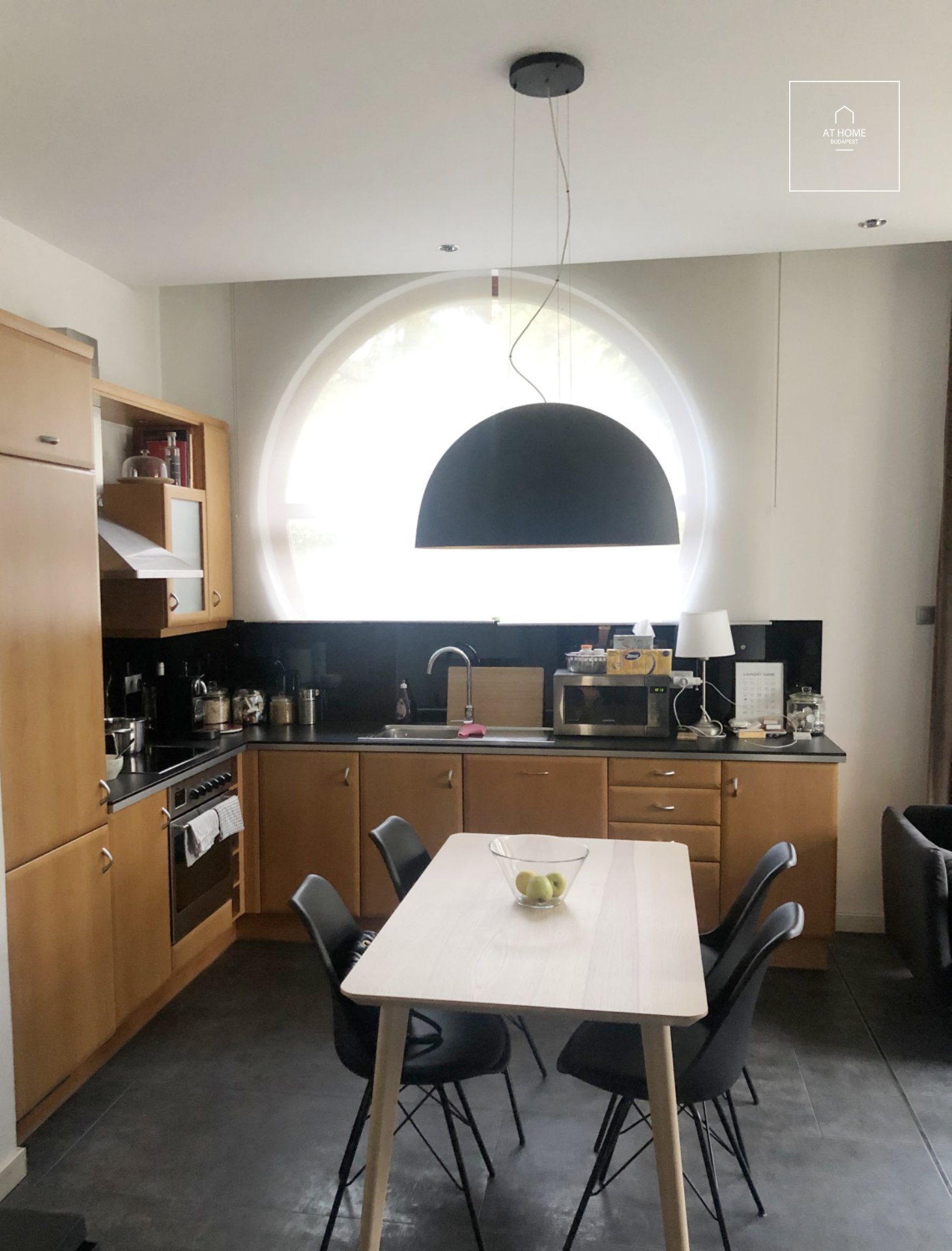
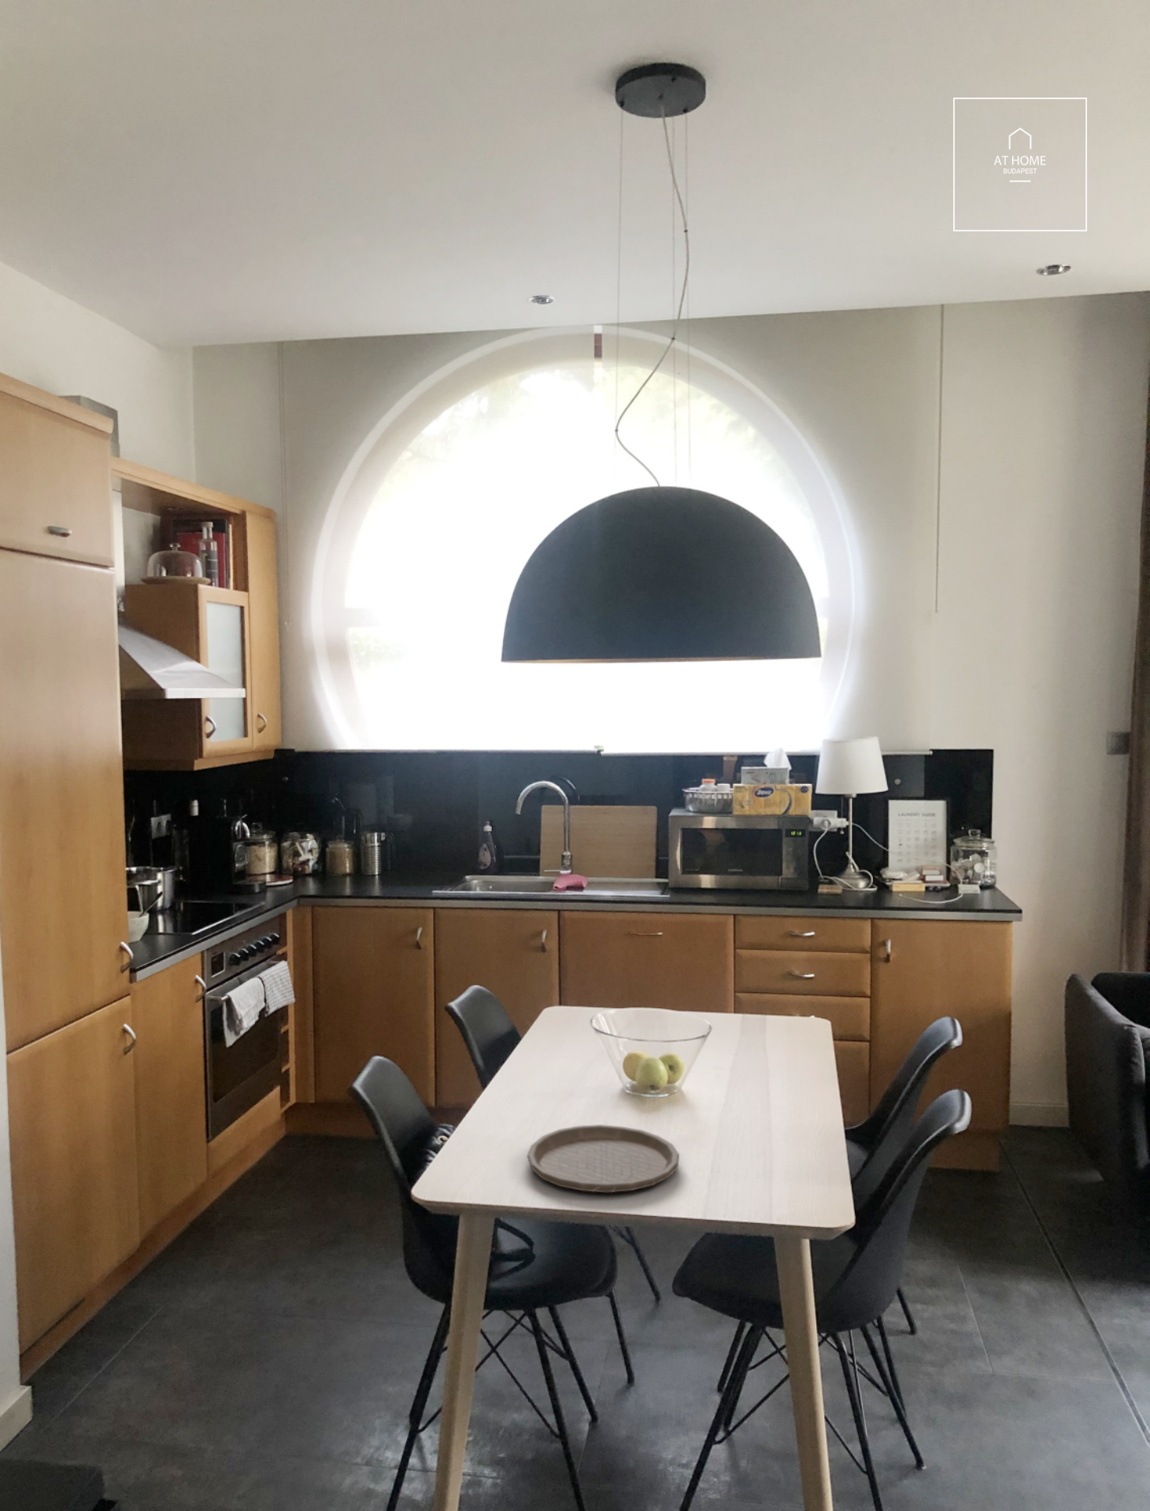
+ plate [527,1123,680,1193]
